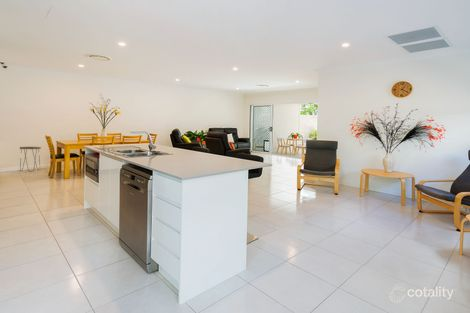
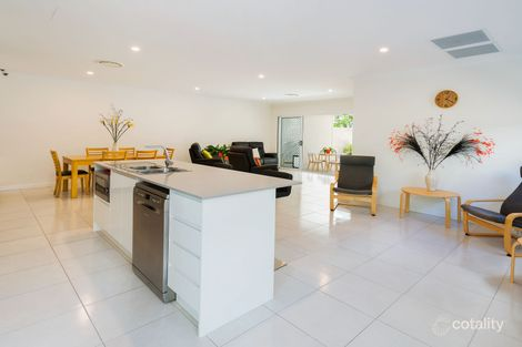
- side table [19,146,42,173]
